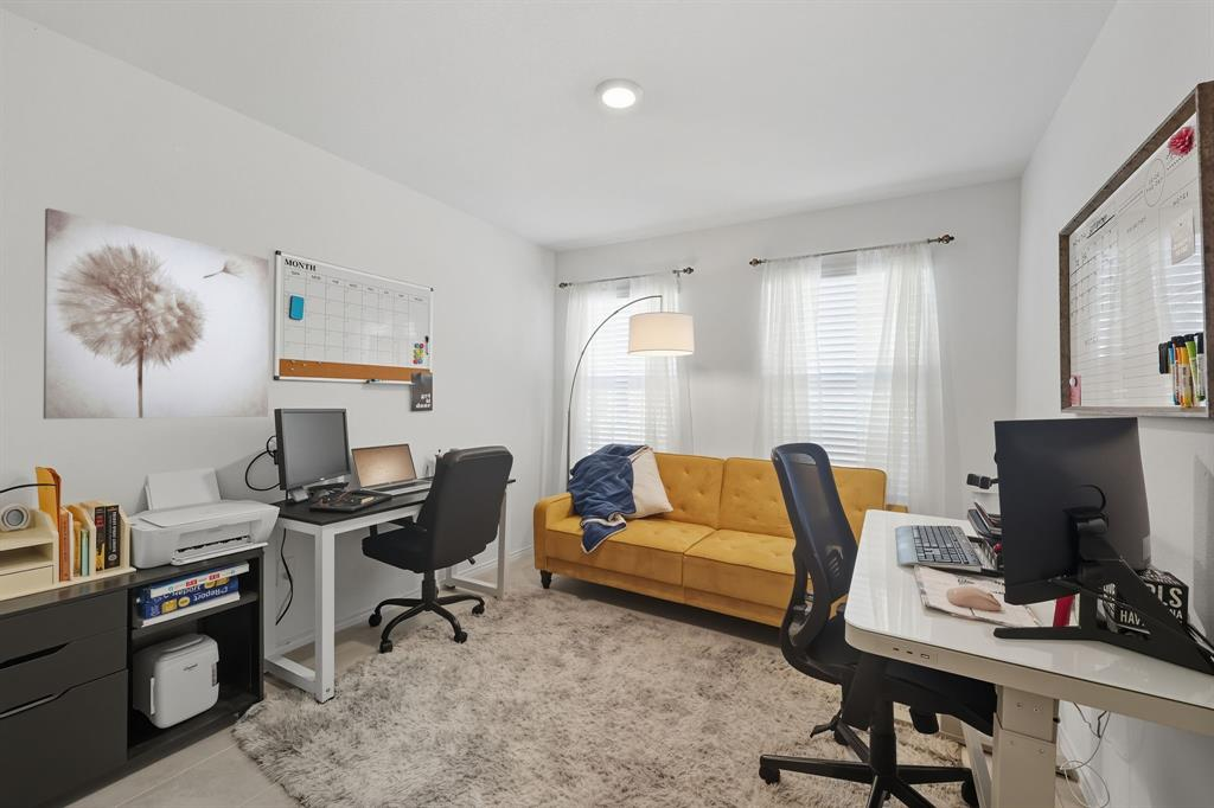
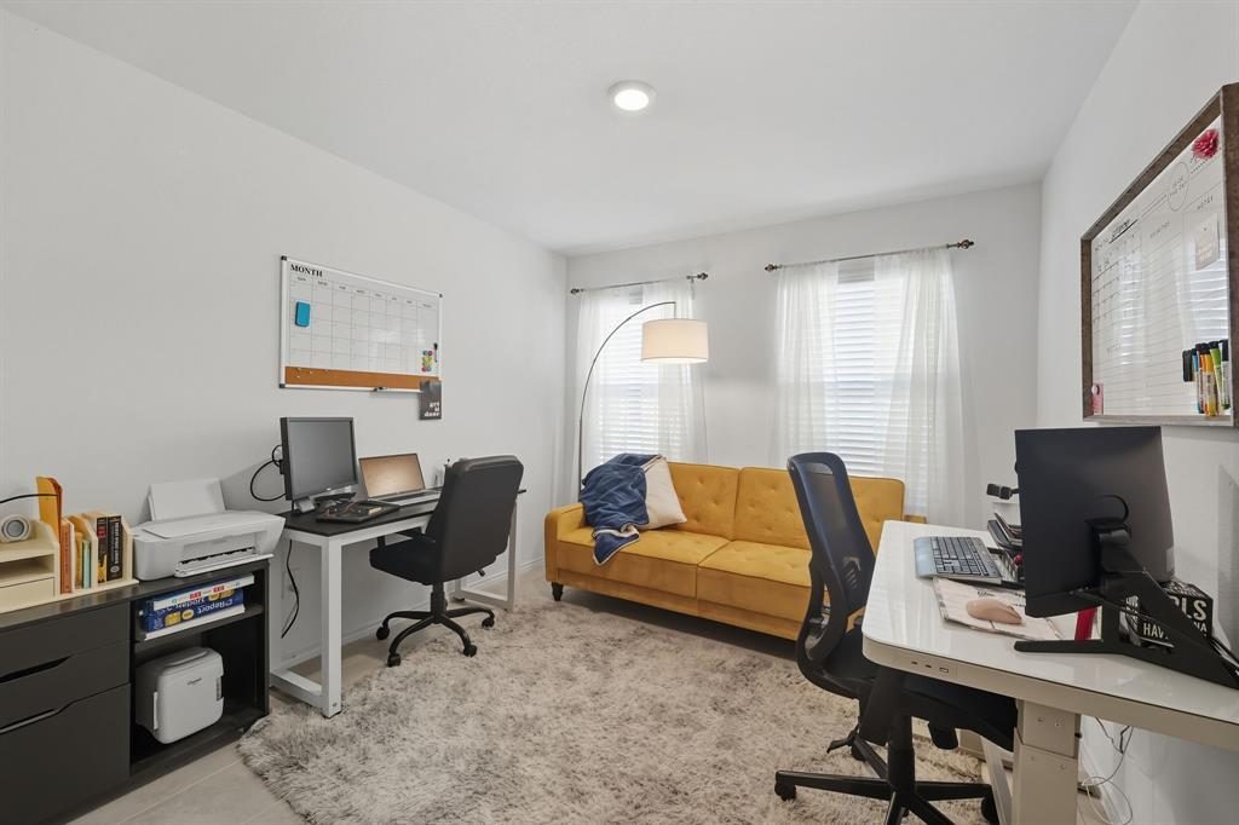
- wall art [43,207,270,421]
